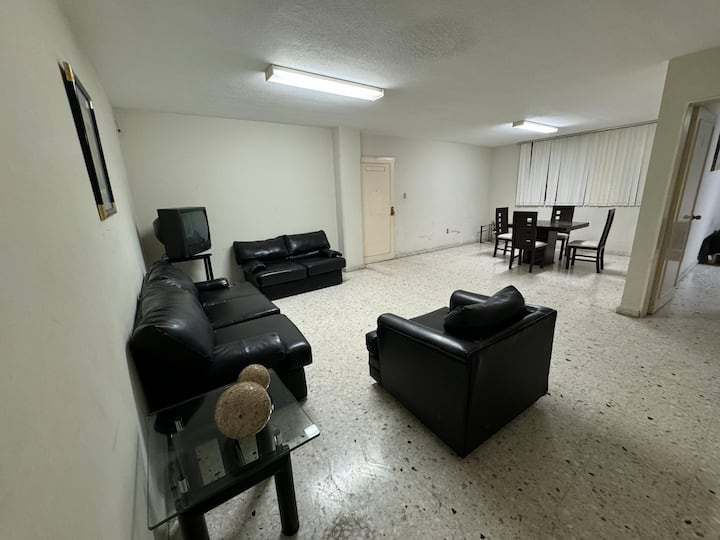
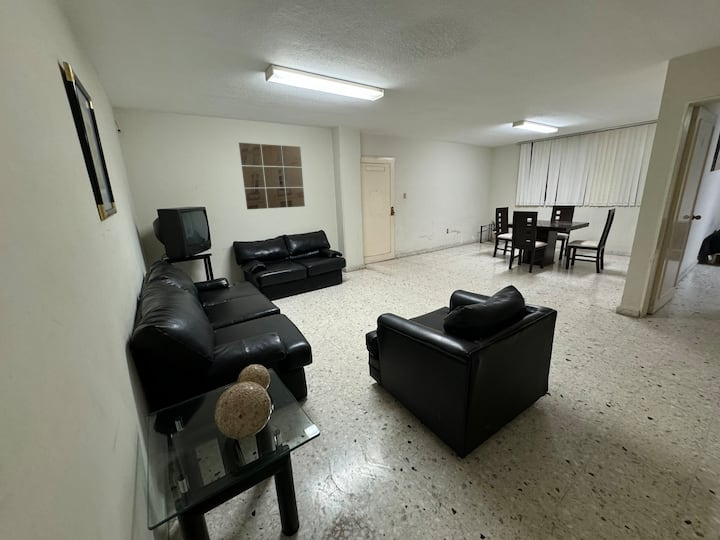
+ wall art [238,142,306,210]
